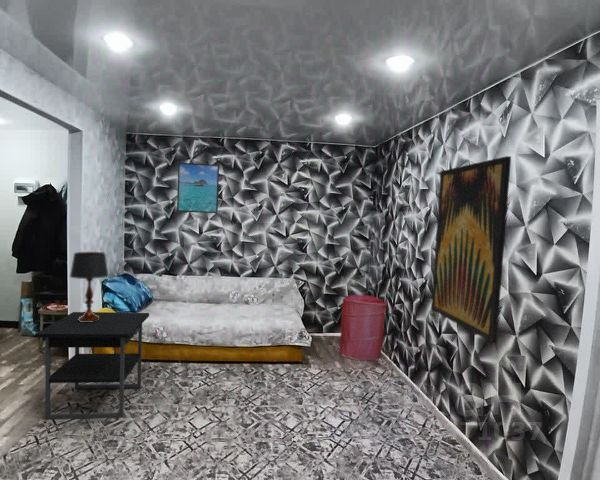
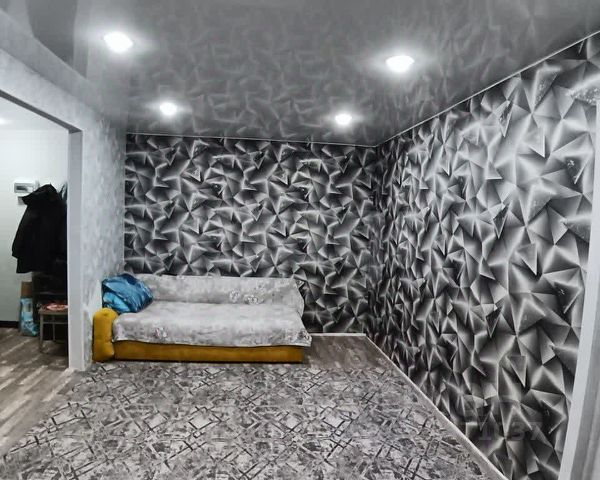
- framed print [176,162,220,214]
- nightstand [35,311,150,420]
- table lamp [69,251,110,322]
- laundry hamper [338,294,388,361]
- wall art [430,155,512,344]
